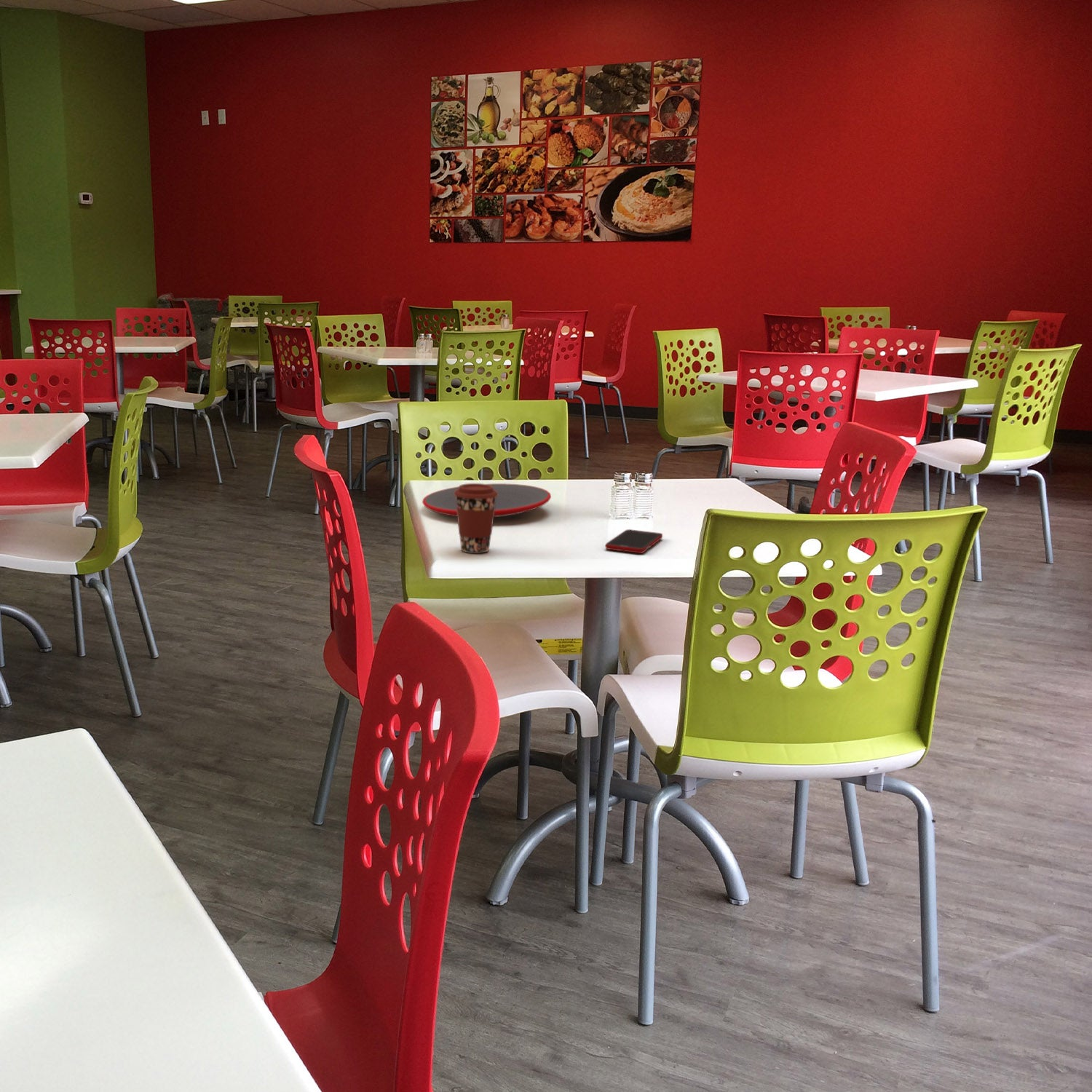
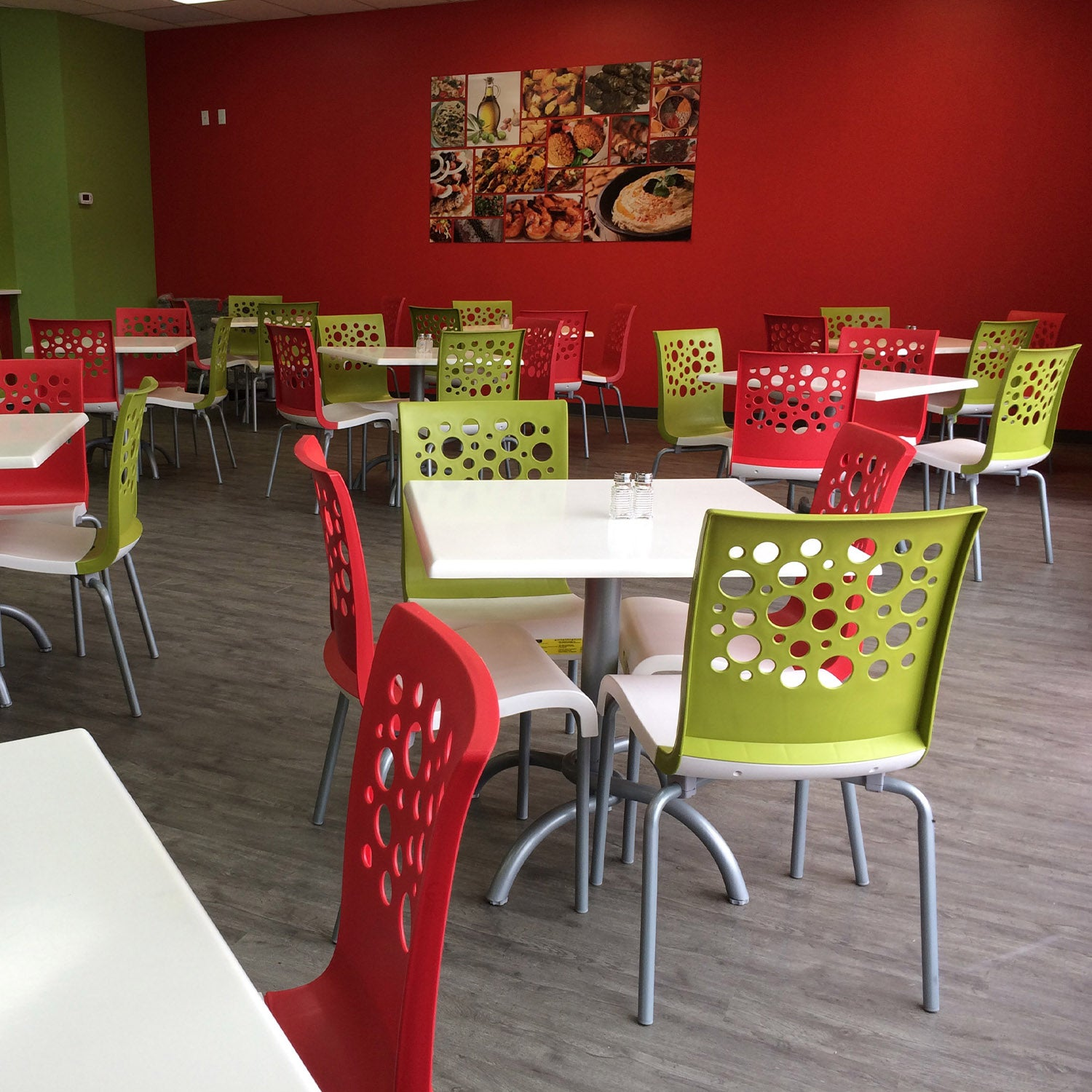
- plate [422,483,552,518]
- cell phone [605,529,663,554]
- coffee cup [454,483,499,554]
